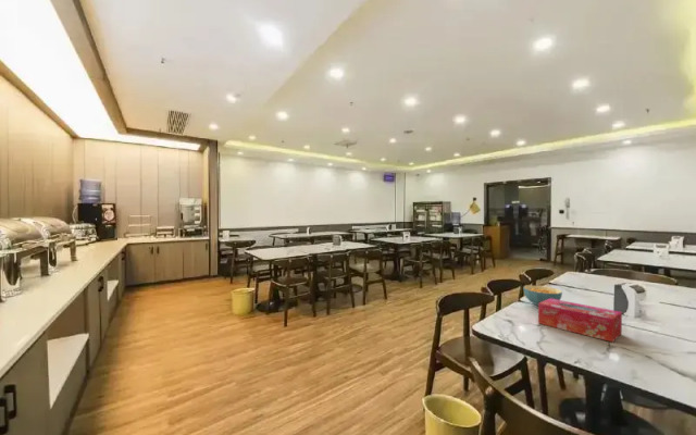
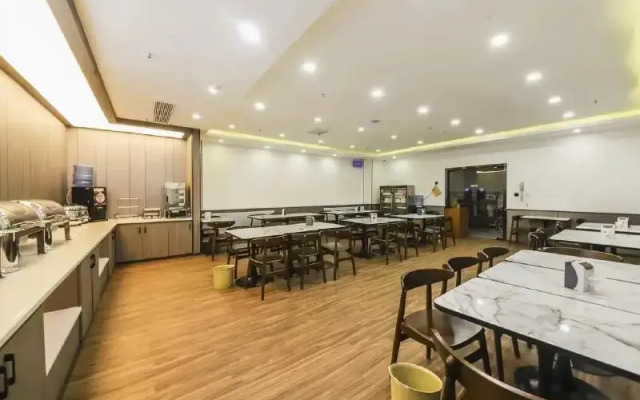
- cereal bowl [522,285,563,307]
- tissue box [537,298,623,344]
